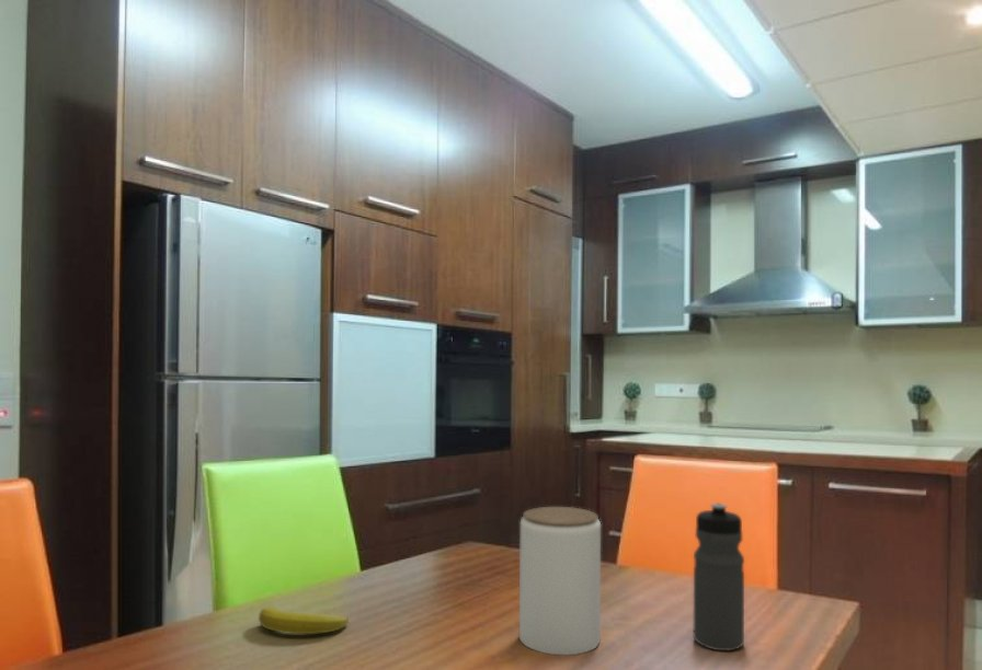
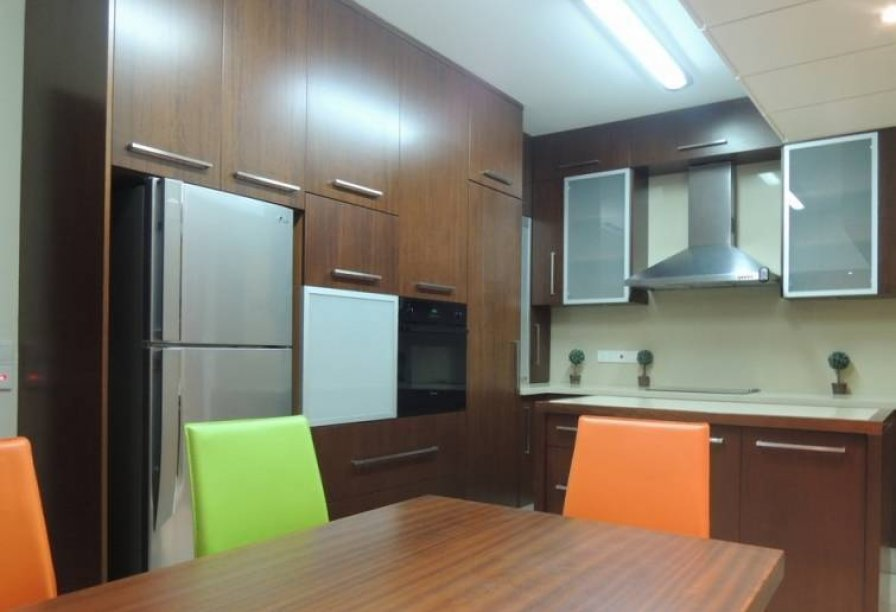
- banana [258,605,350,635]
- jar [518,506,602,656]
- water bottle [693,503,745,651]
